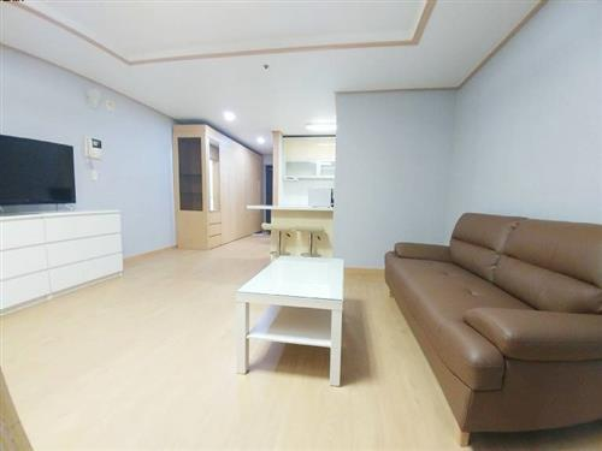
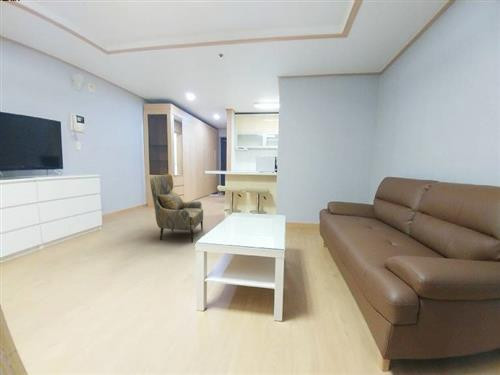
+ armchair [149,173,204,243]
